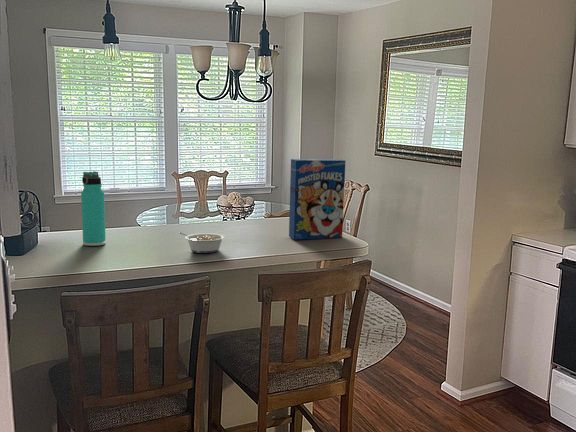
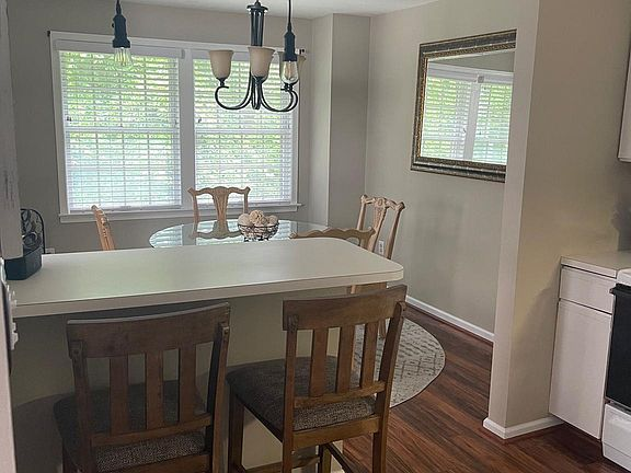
- legume [178,231,226,254]
- cereal box [288,158,346,241]
- thermos bottle [80,170,107,247]
